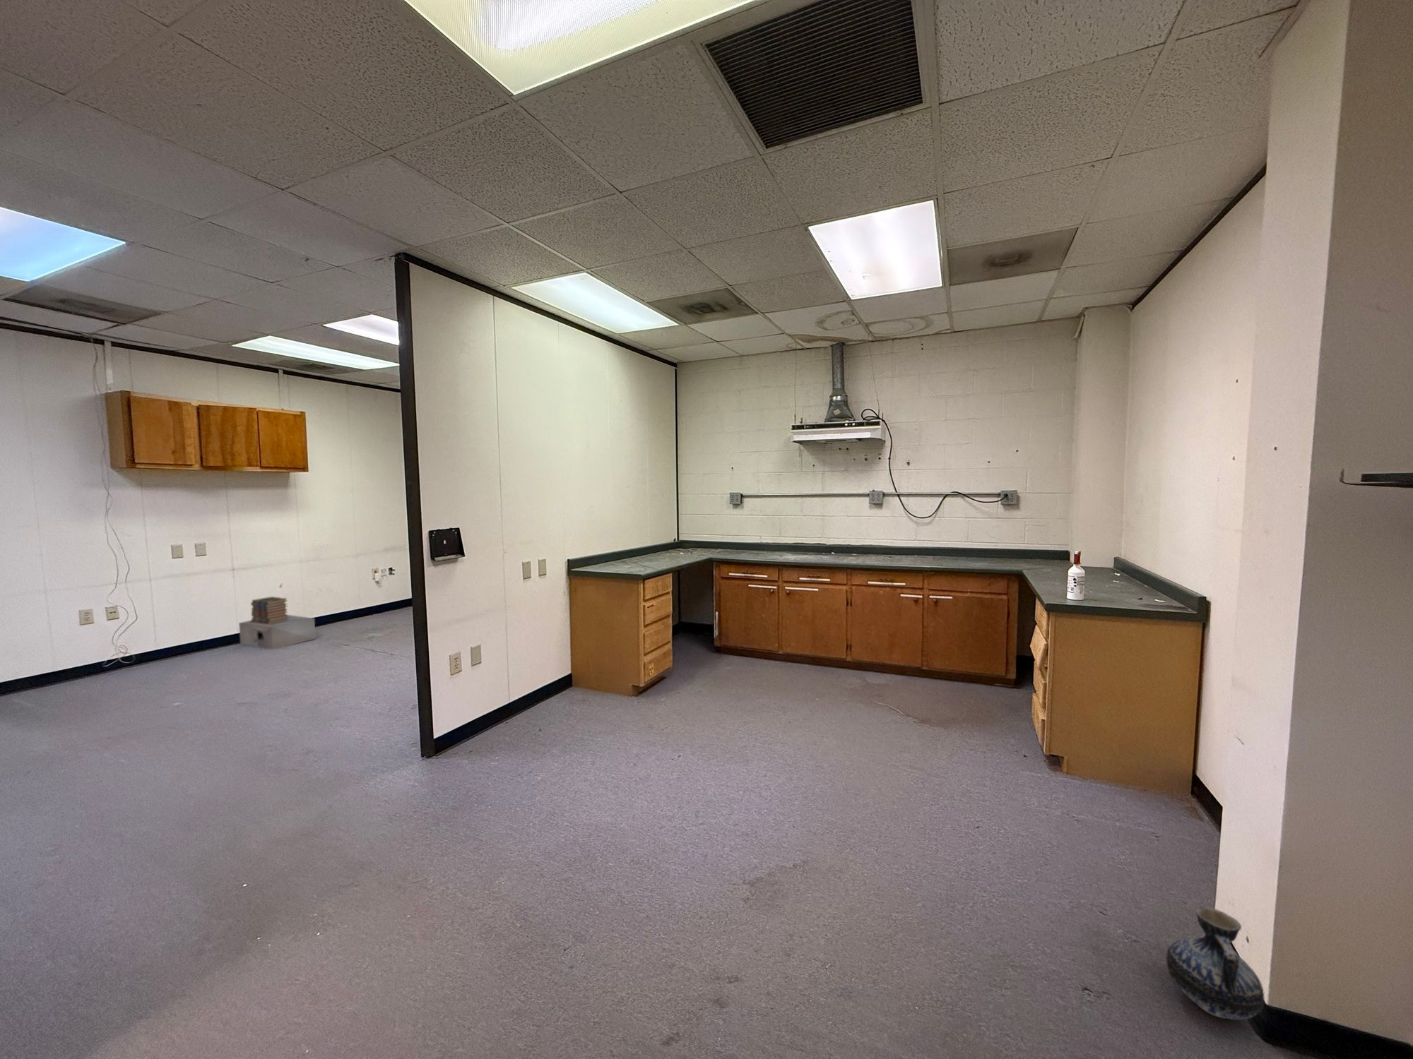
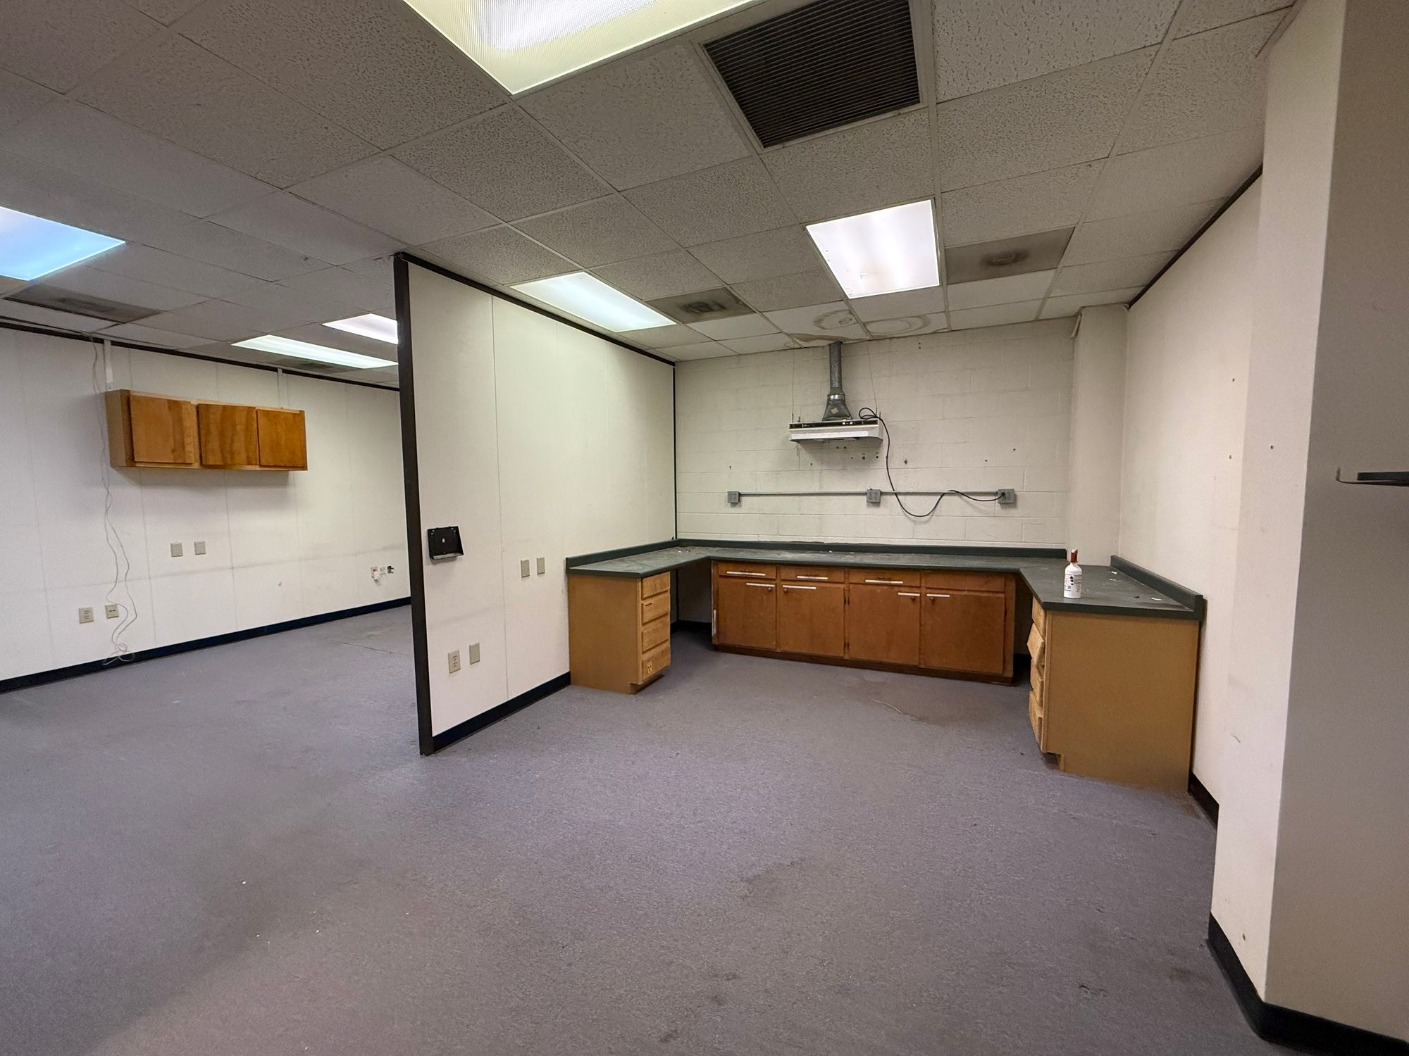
- ceramic jug [1166,905,1265,1021]
- cardboard box [238,614,316,651]
- book stack [250,596,289,624]
